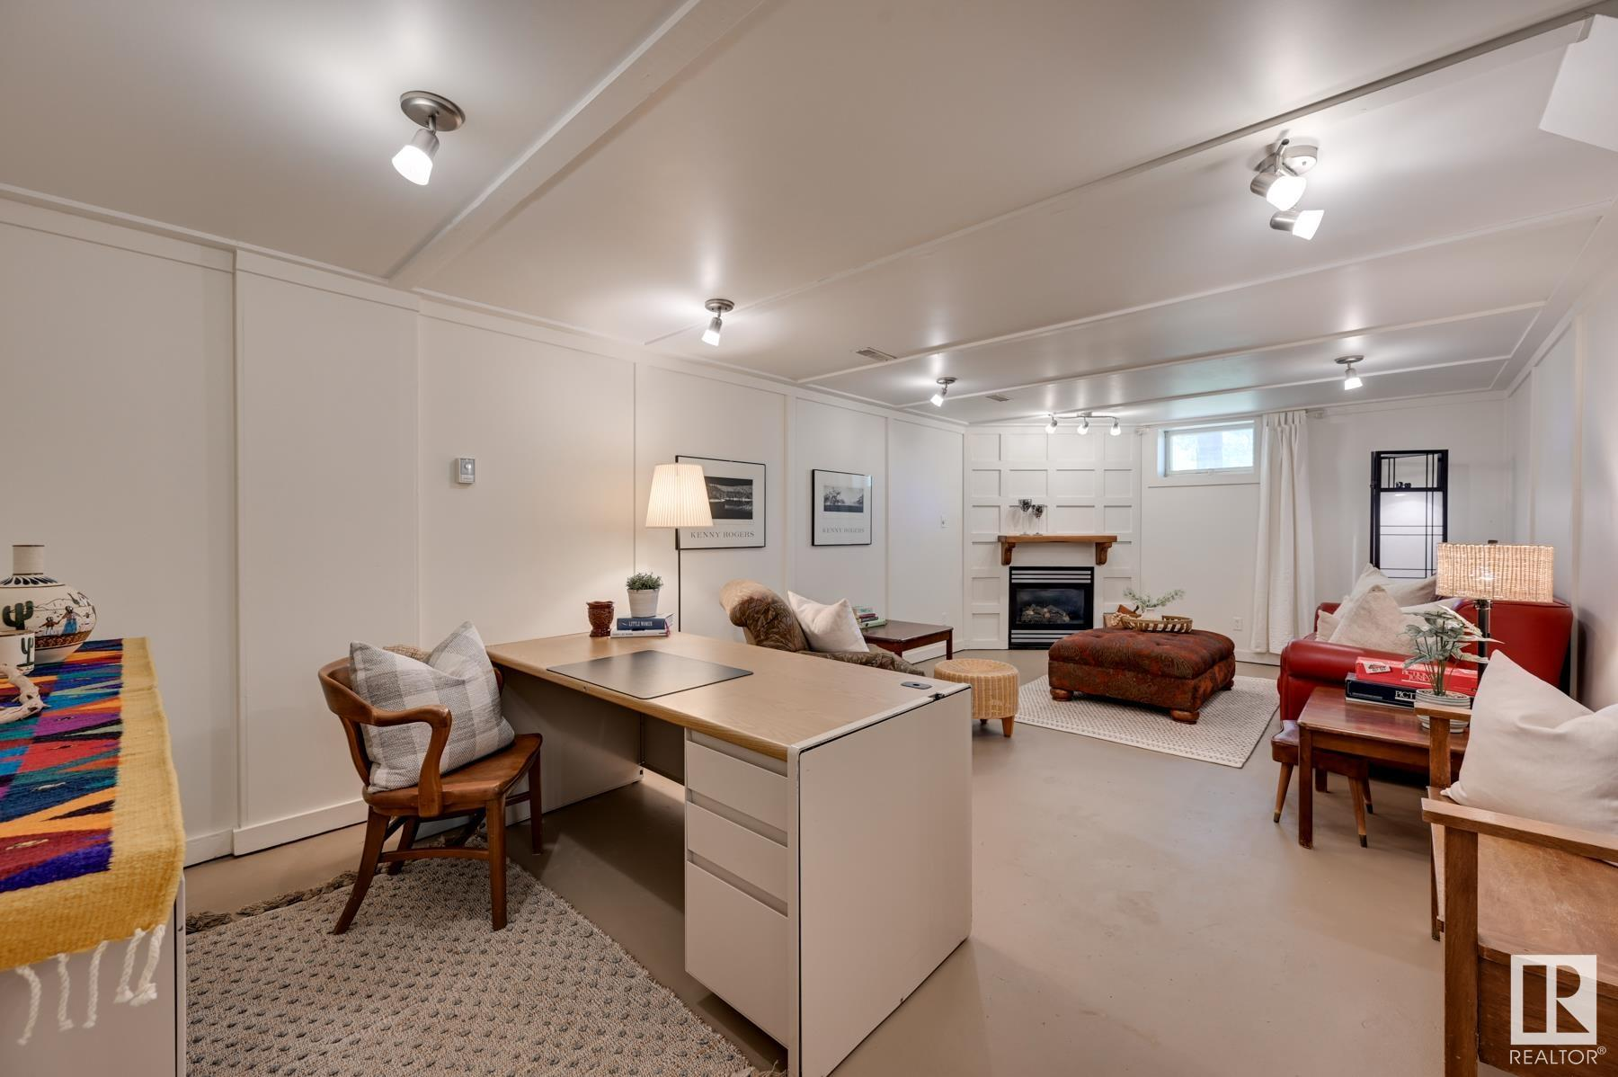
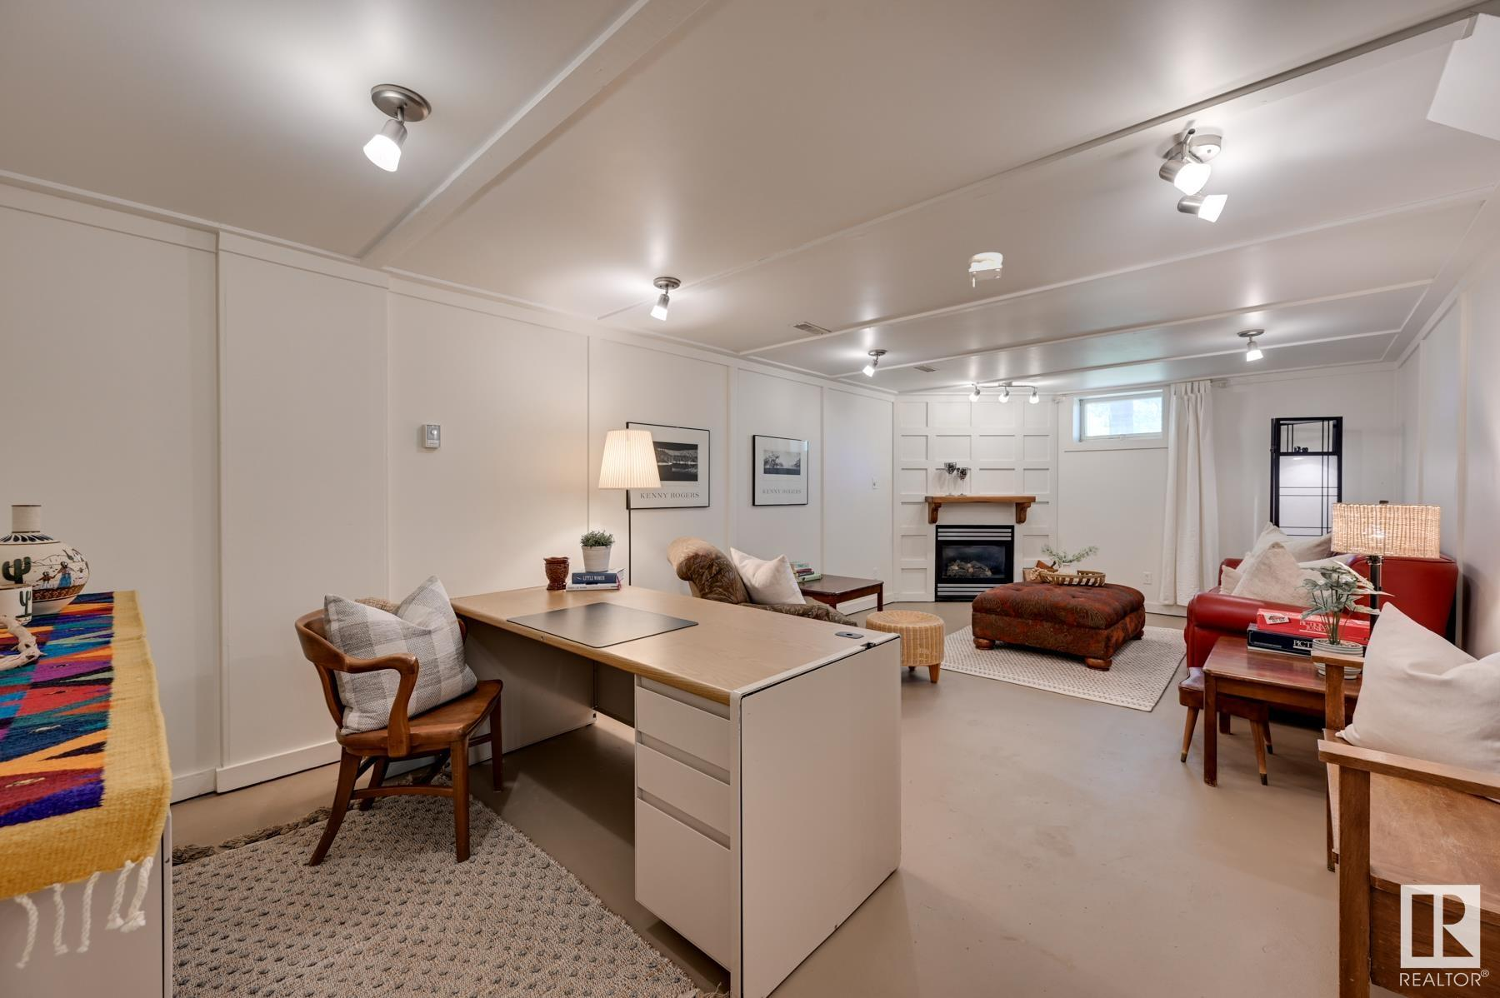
+ smoke detector [967,252,1003,290]
